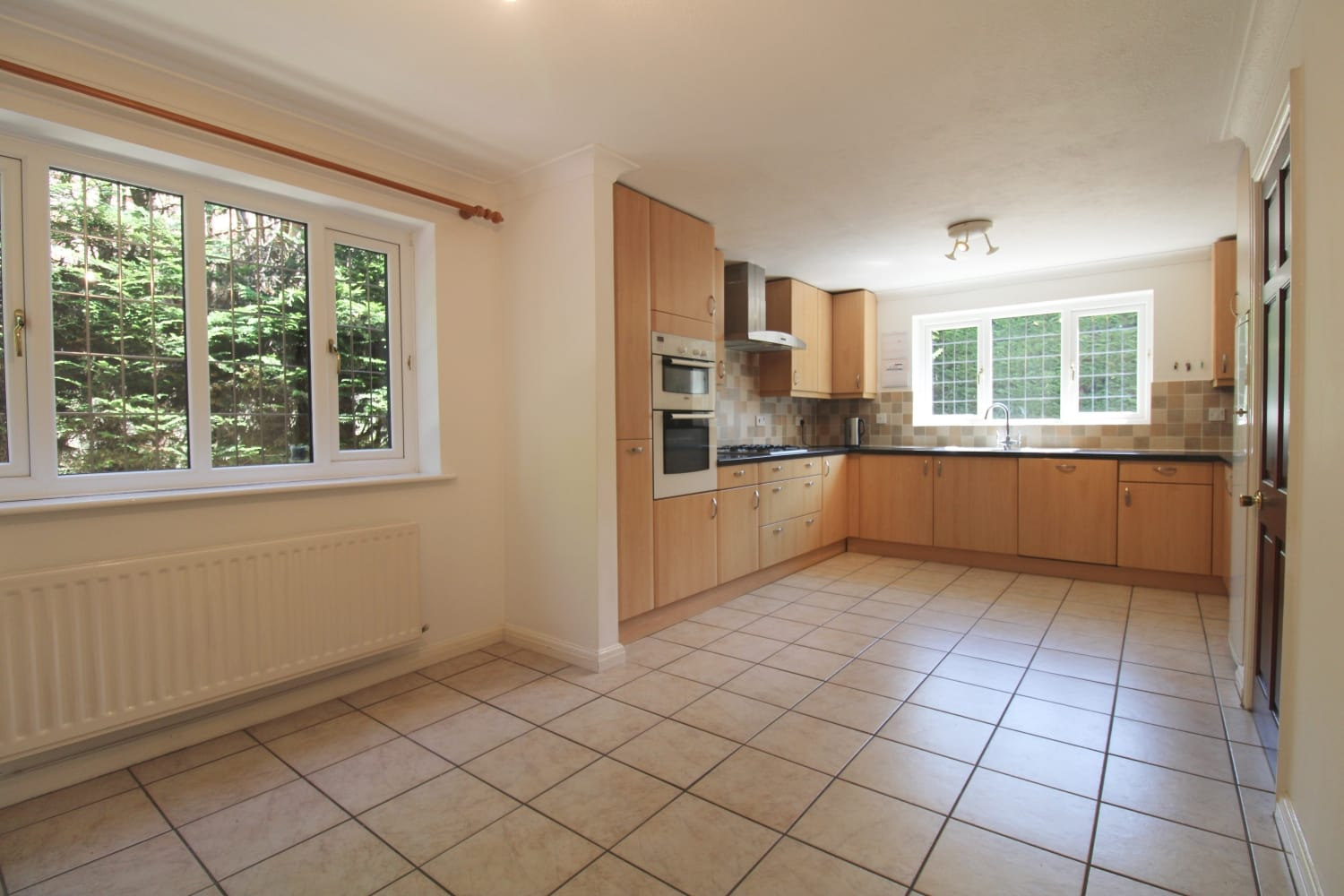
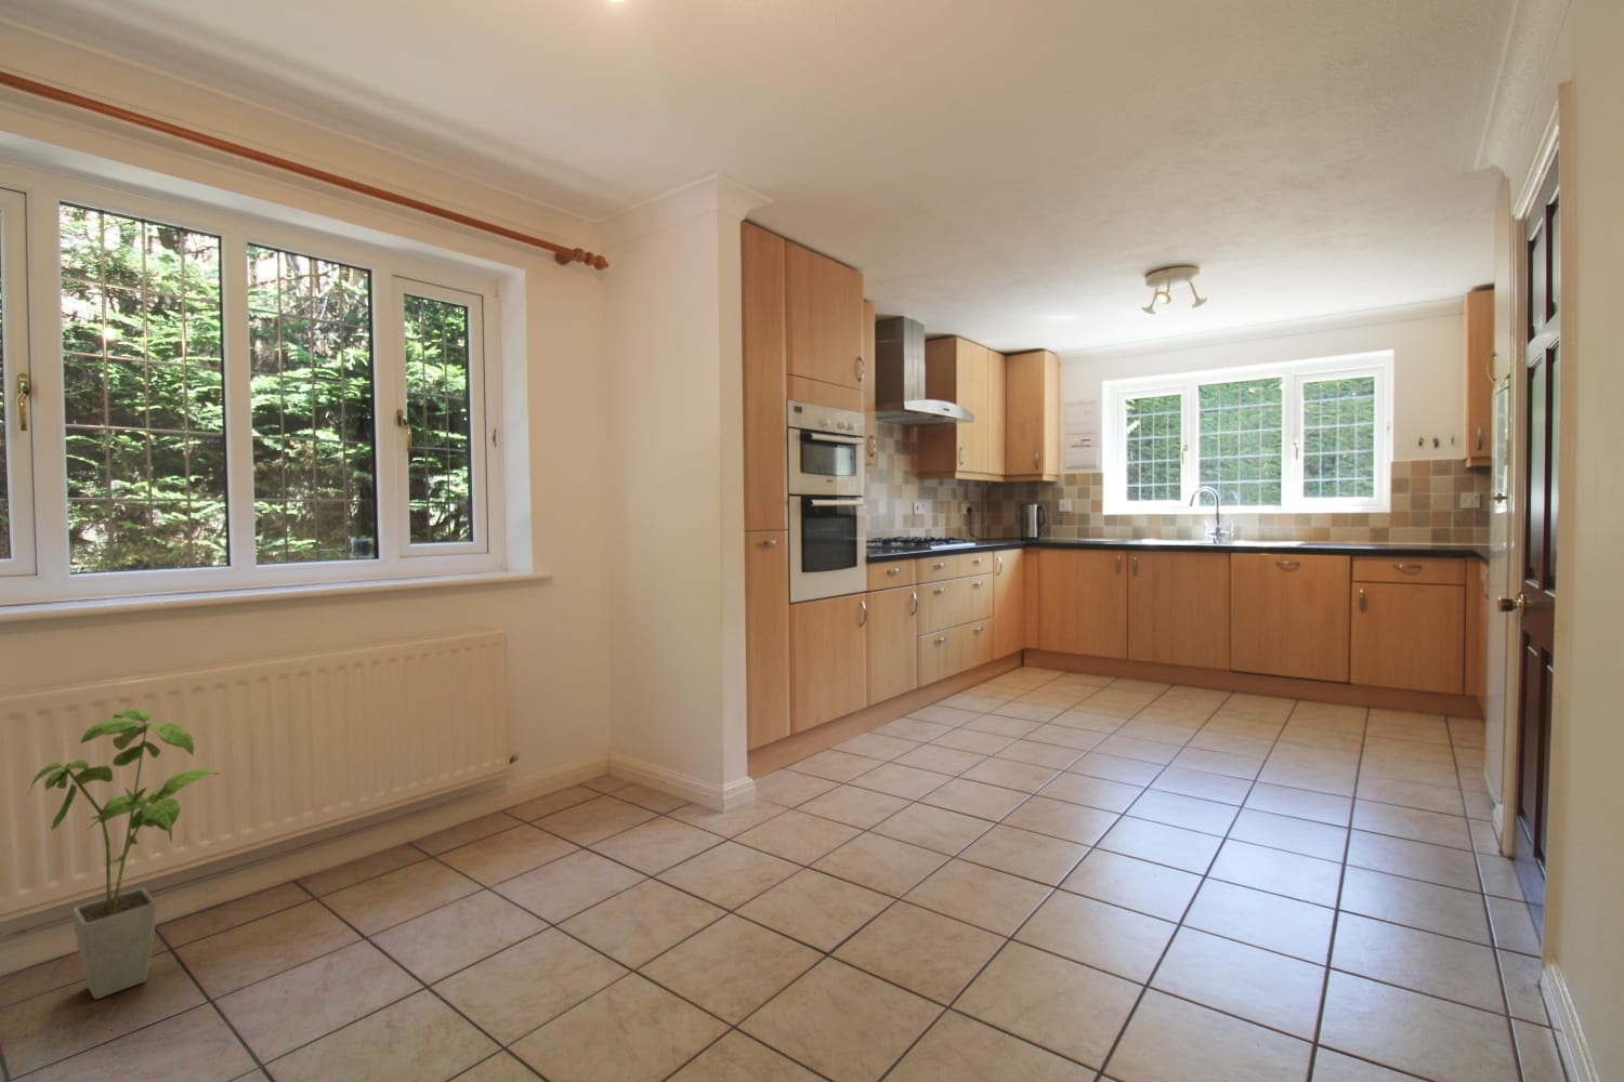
+ house plant [28,709,220,1000]
